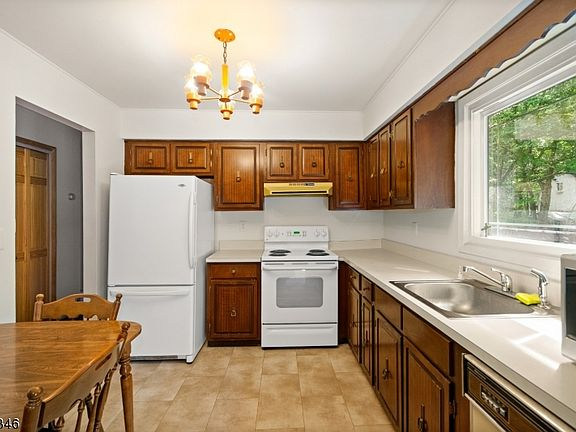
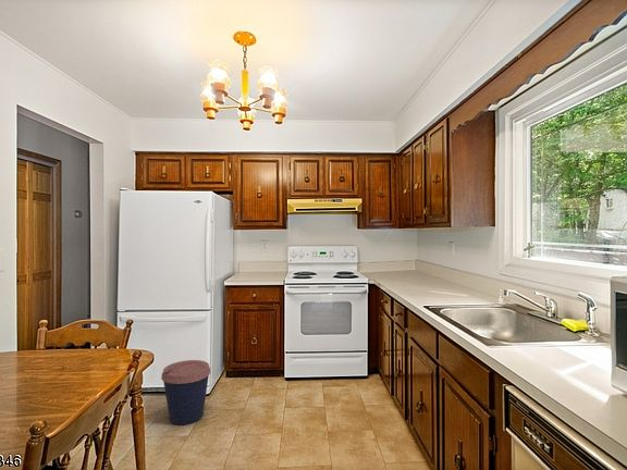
+ coffee cup [160,359,211,426]
